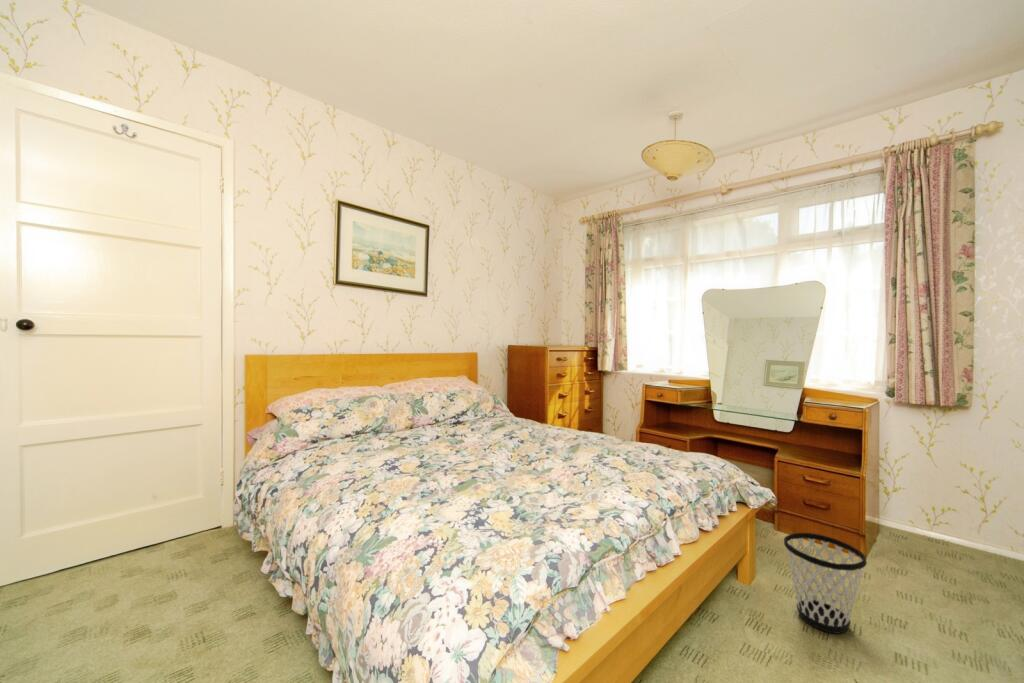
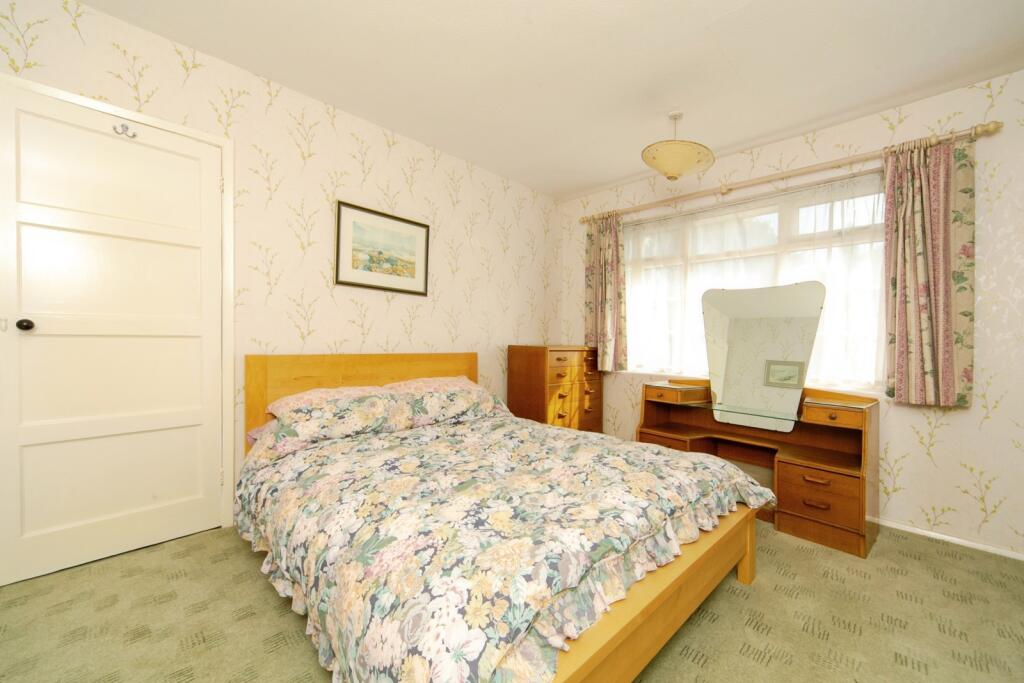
- wastebasket [783,532,868,635]
